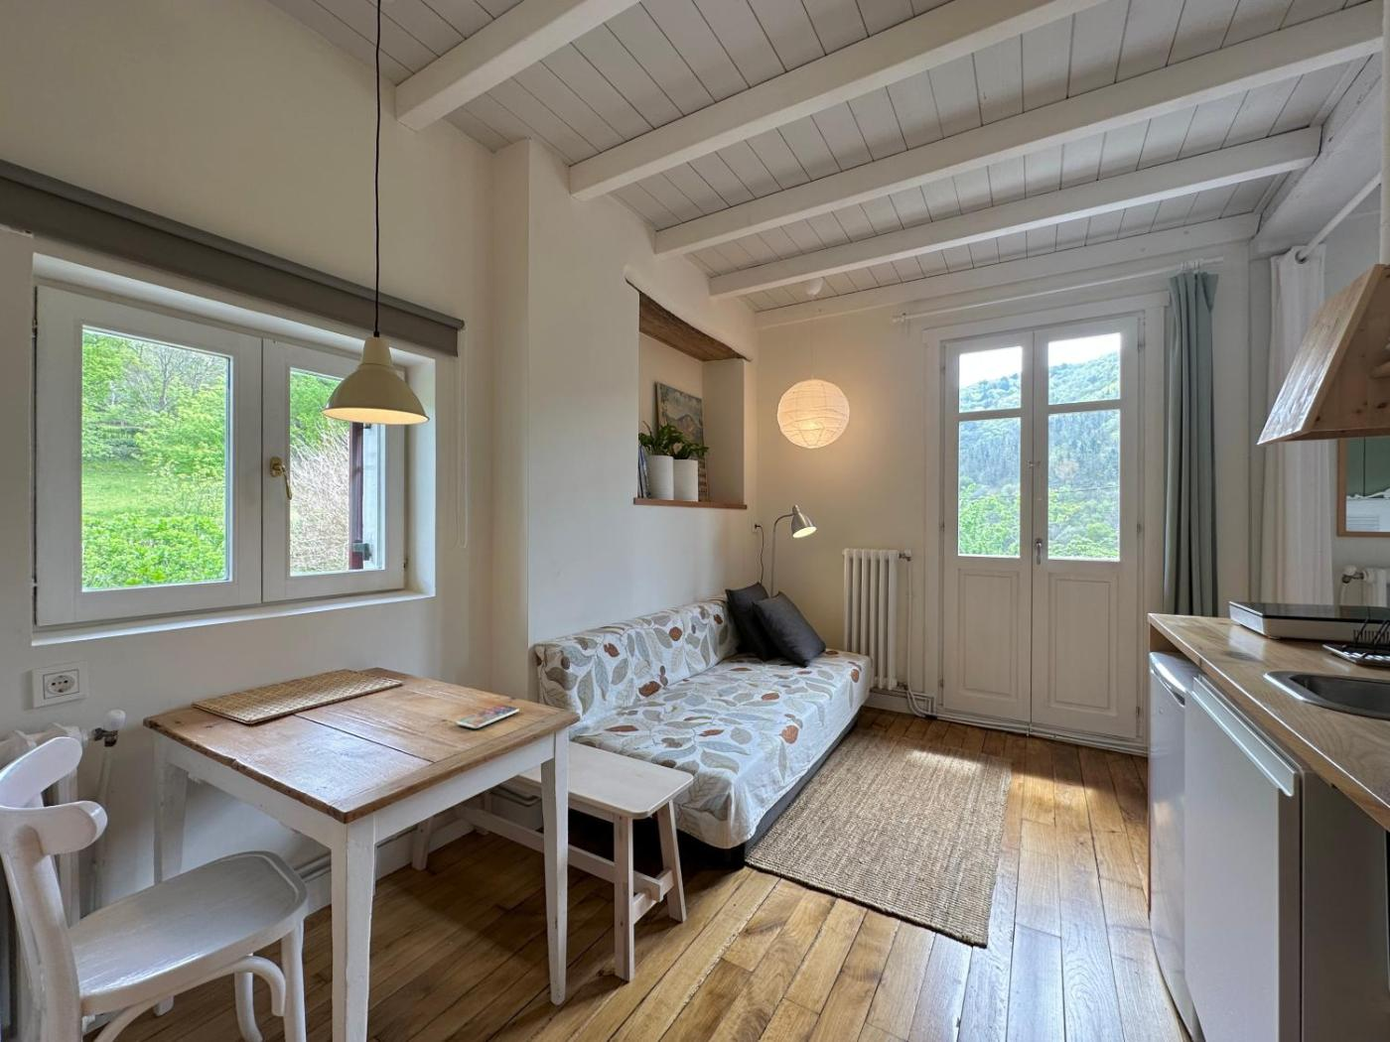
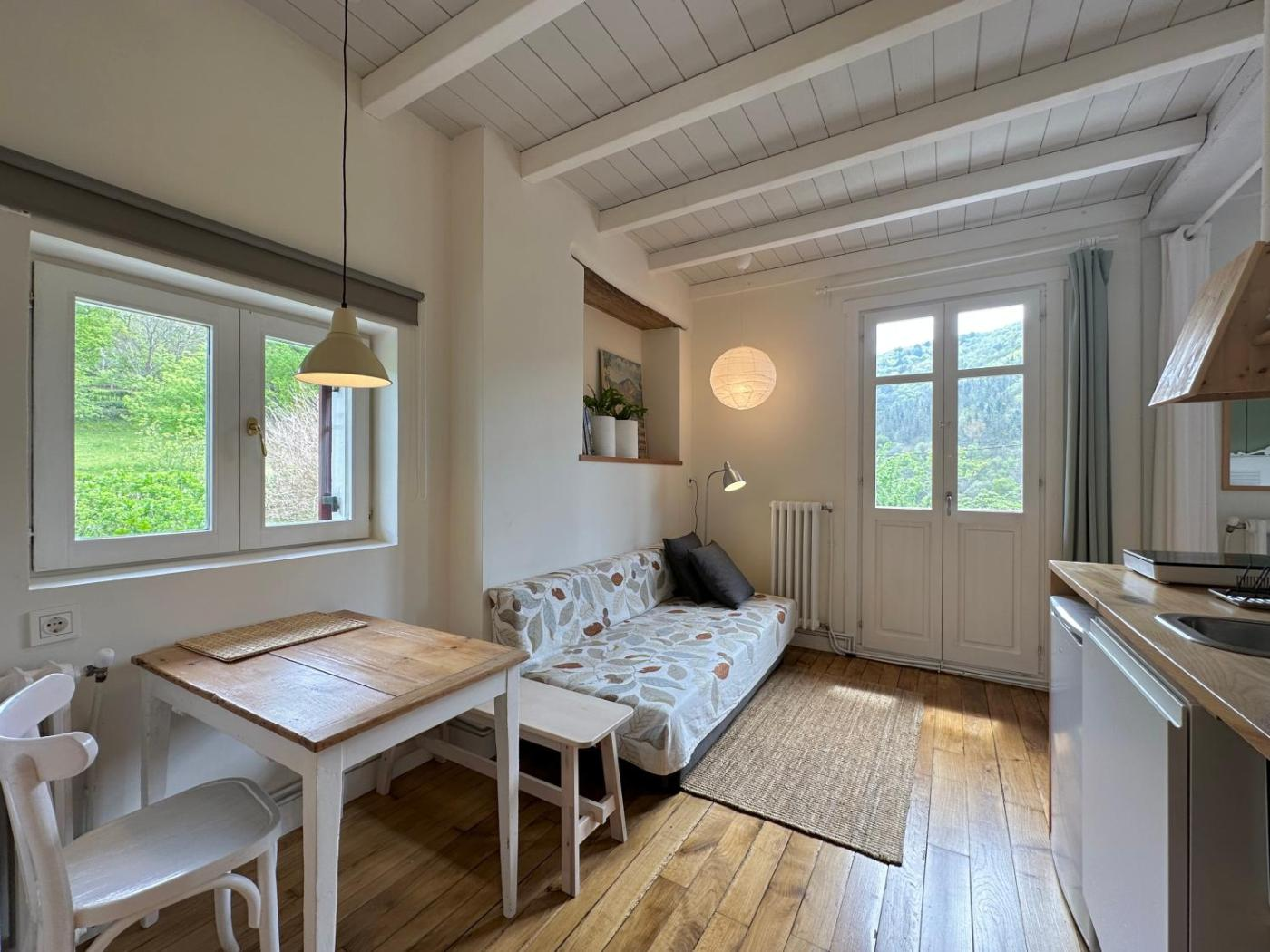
- smartphone [455,704,520,729]
